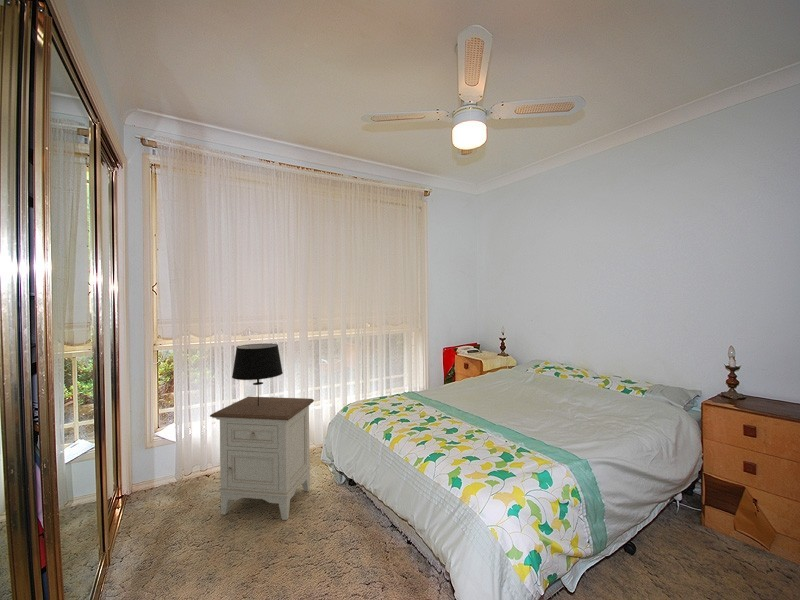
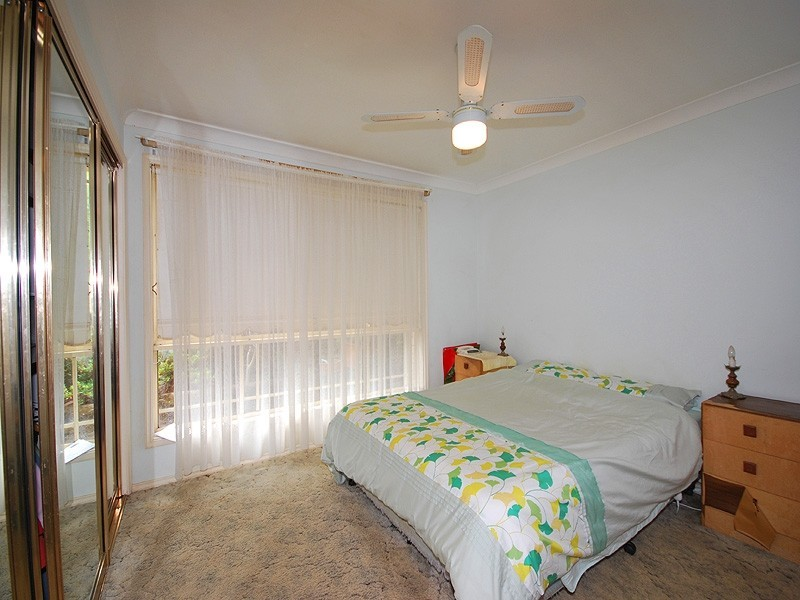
- nightstand [209,396,315,521]
- table lamp [231,343,284,406]
